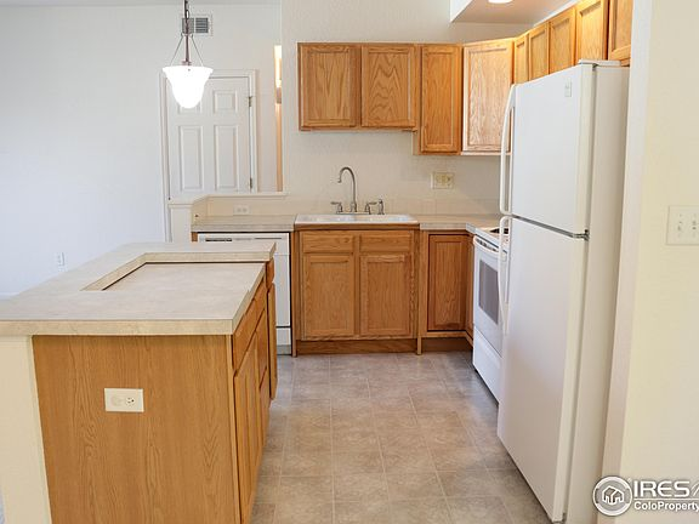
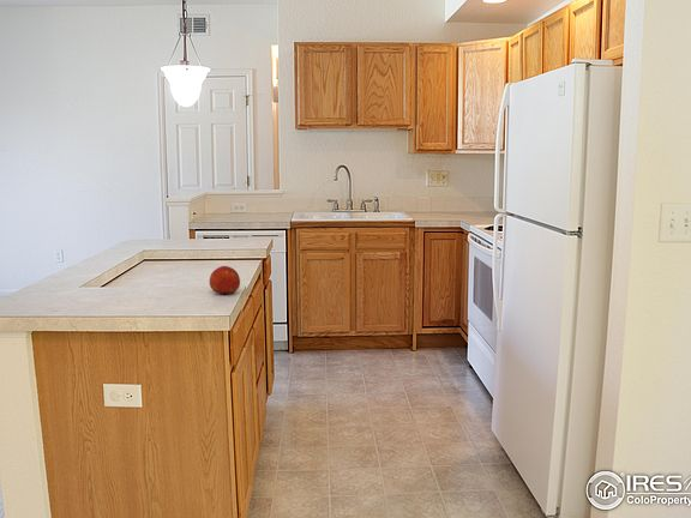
+ fruit [209,265,241,295]
